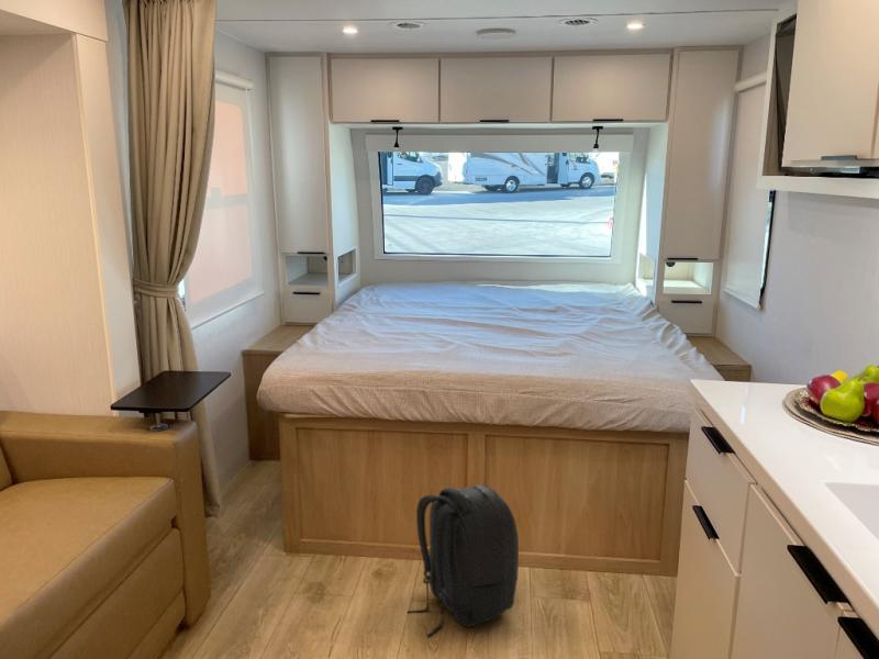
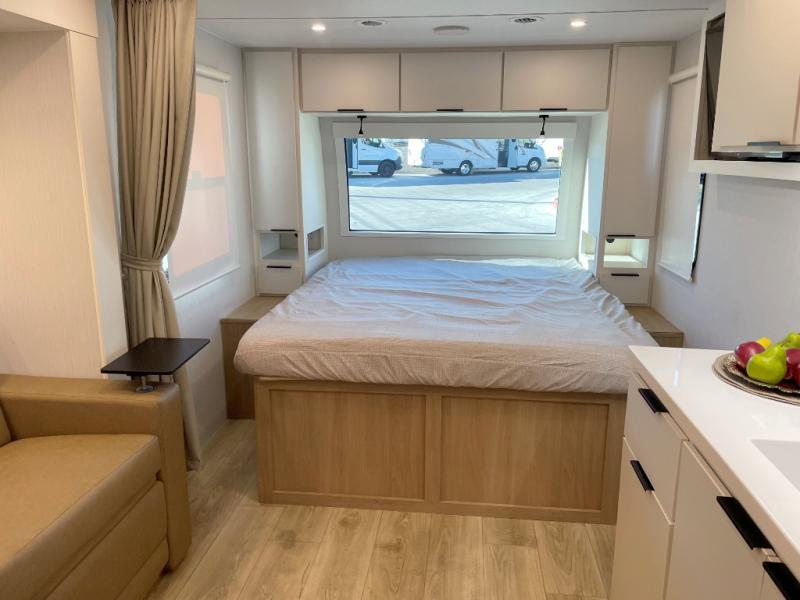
- backpack [407,483,520,638]
